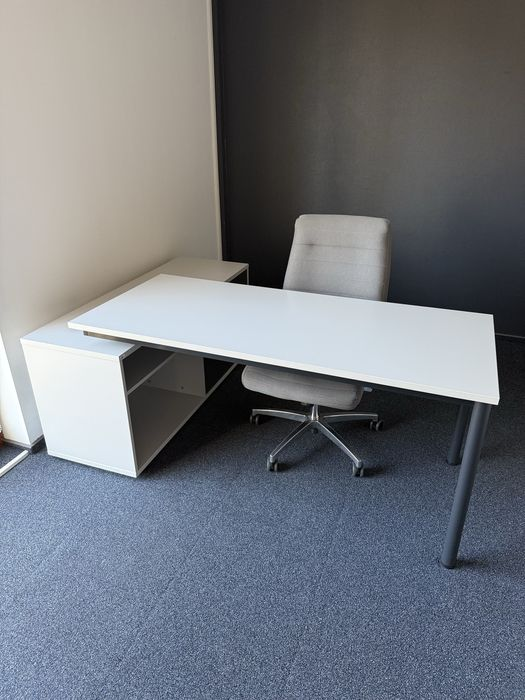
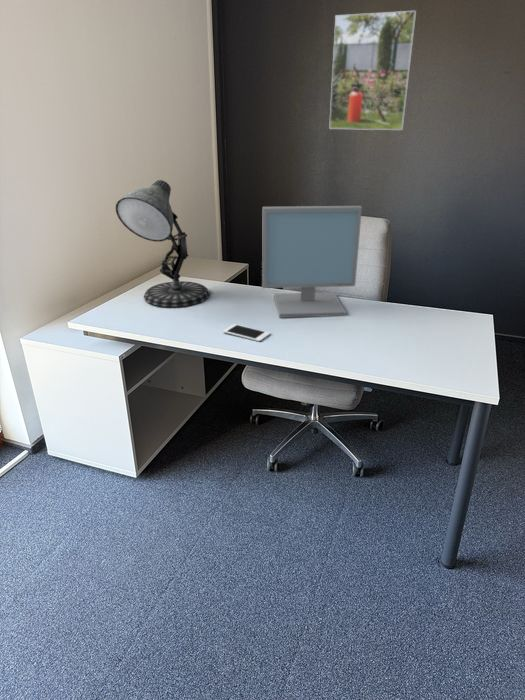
+ desk lamp [114,179,211,308]
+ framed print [328,10,417,131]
+ computer monitor [261,205,363,319]
+ cell phone [222,323,271,343]
